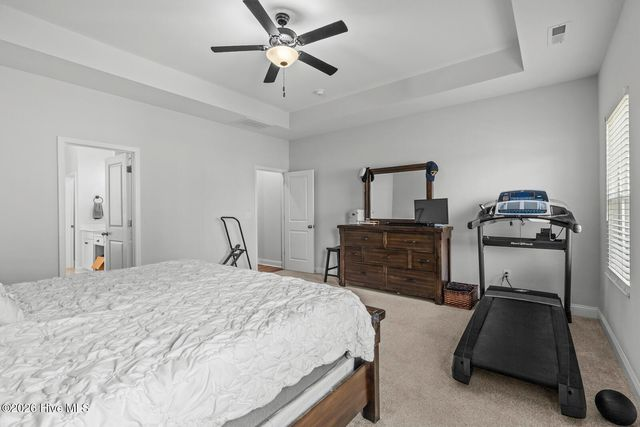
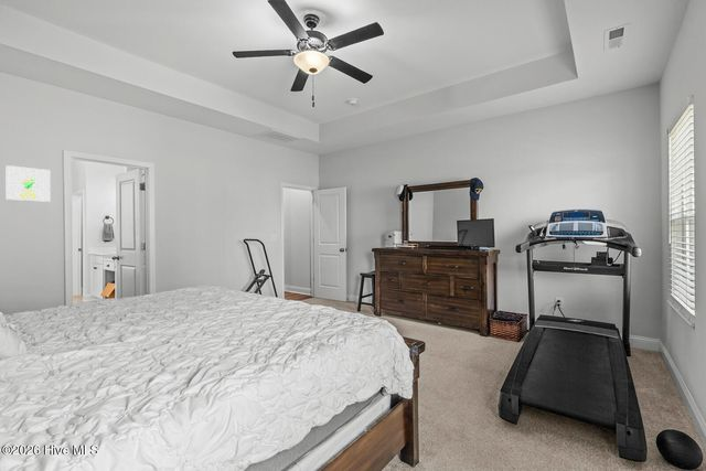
+ wall art [4,164,52,203]
